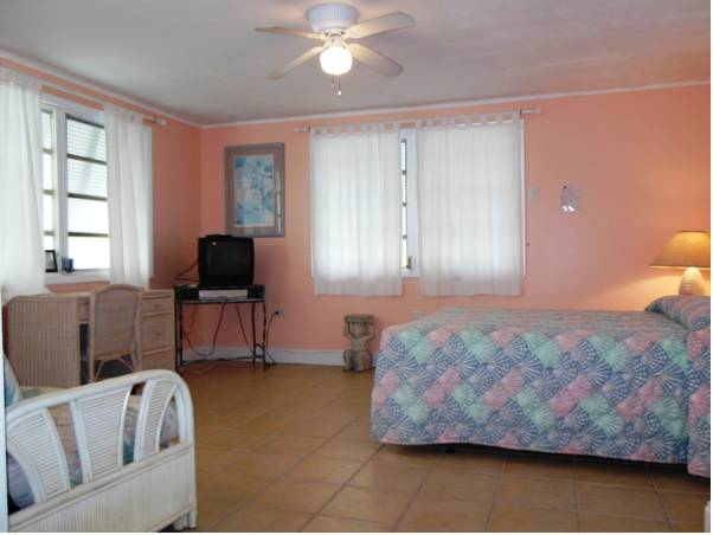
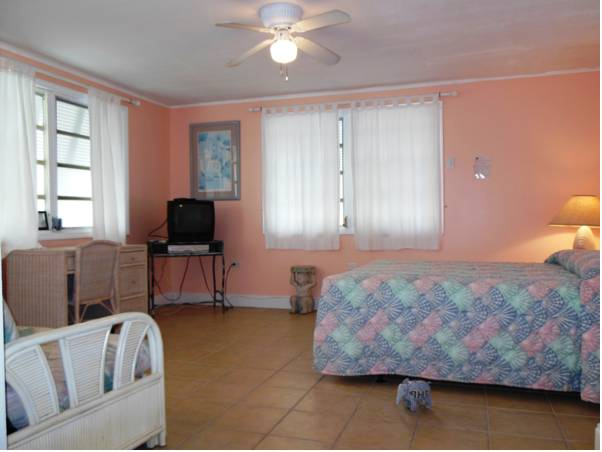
+ plush toy [395,377,433,412]
